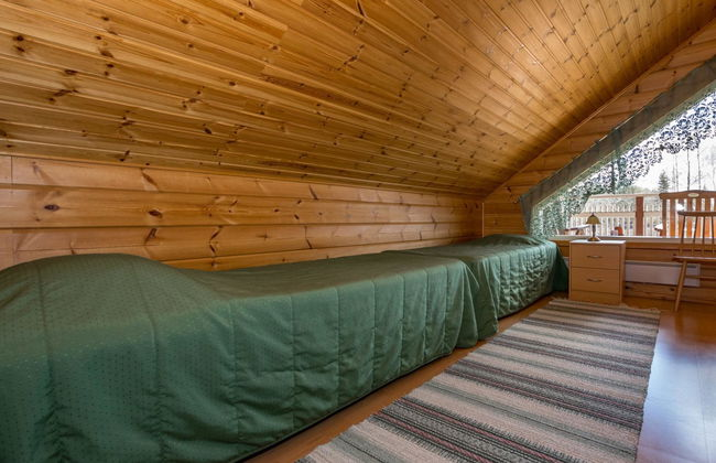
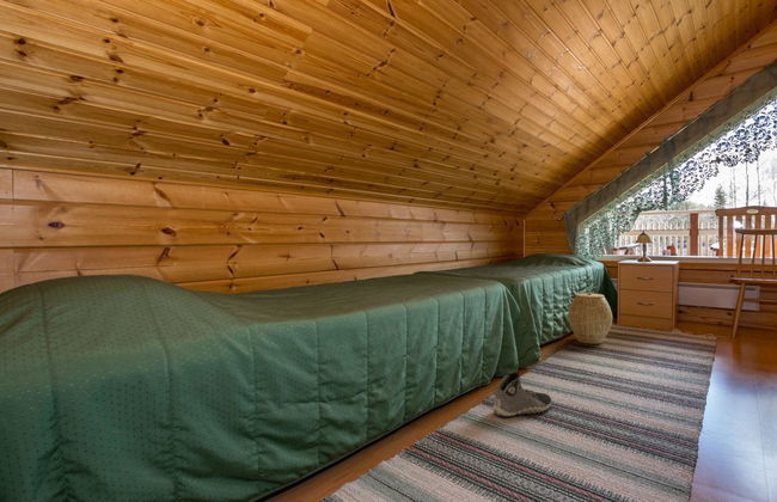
+ sneaker [491,371,553,418]
+ woven basket [567,292,613,345]
